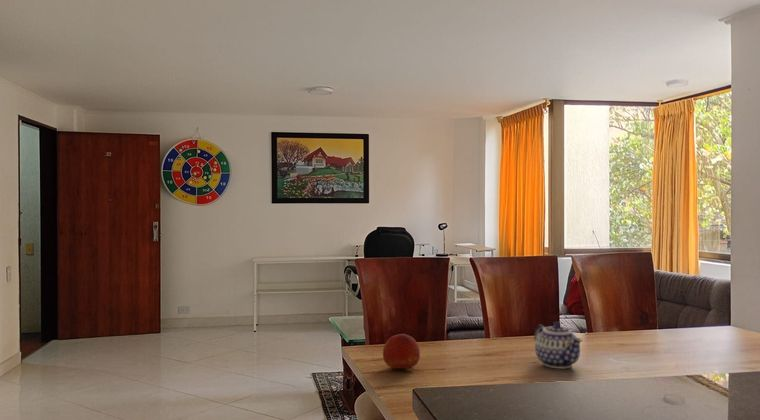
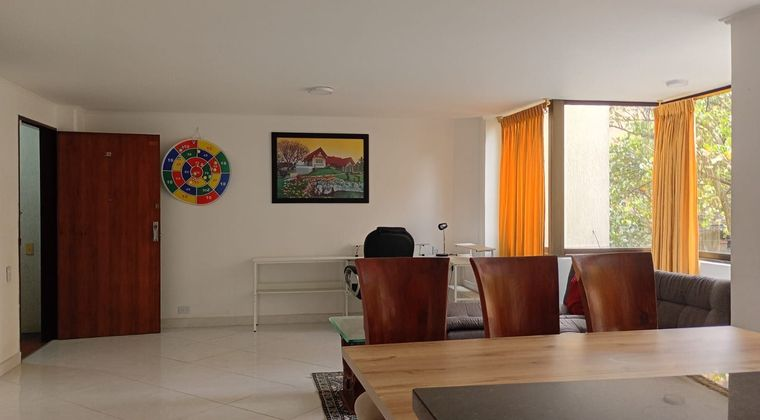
- fruit [382,333,421,371]
- teapot [533,321,583,369]
